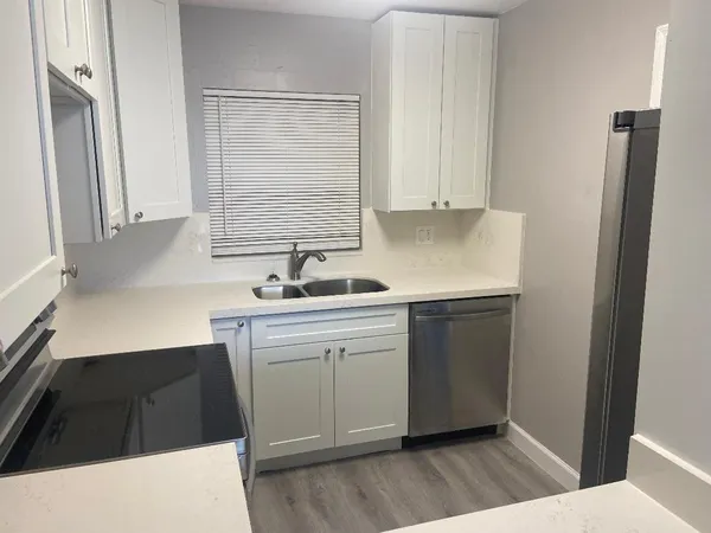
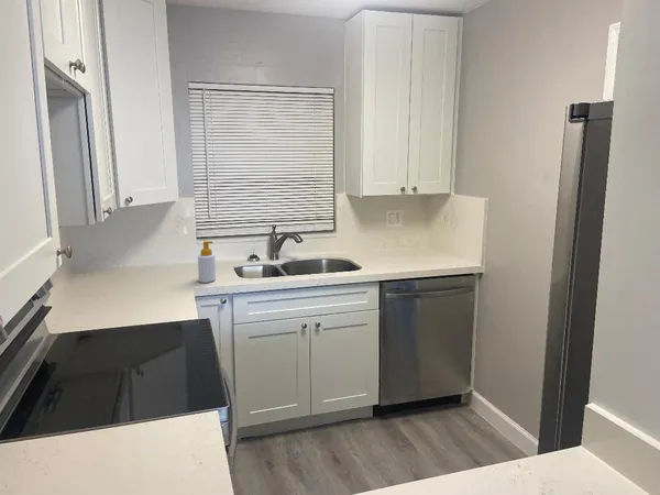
+ soap bottle [197,240,217,284]
